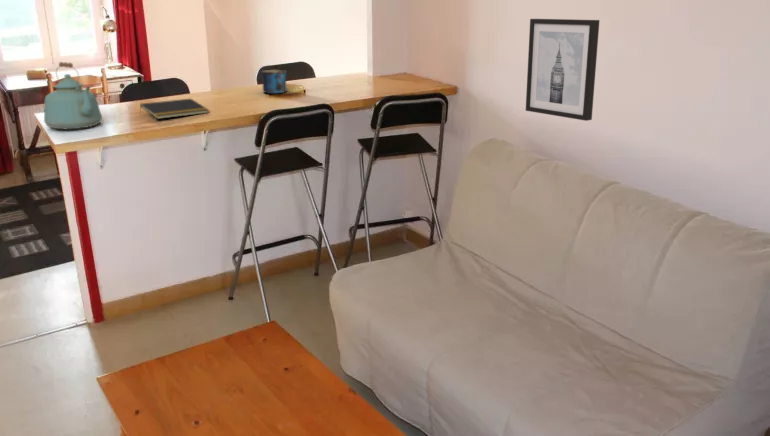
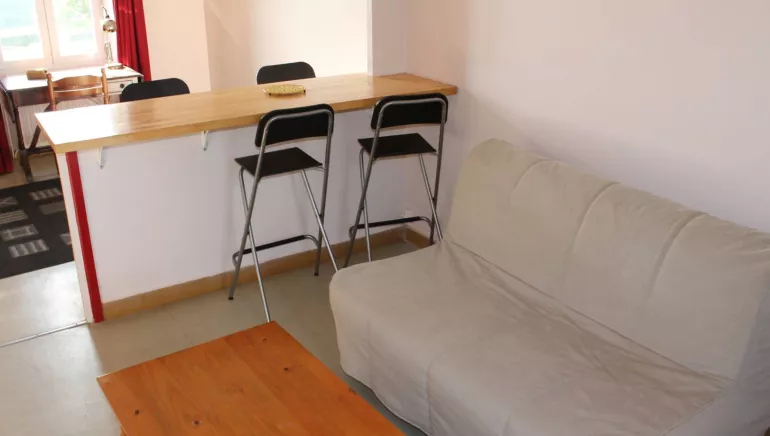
- notepad [139,98,210,120]
- wall art [525,18,601,122]
- mug [260,69,288,94]
- kettle [43,61,103,130]
